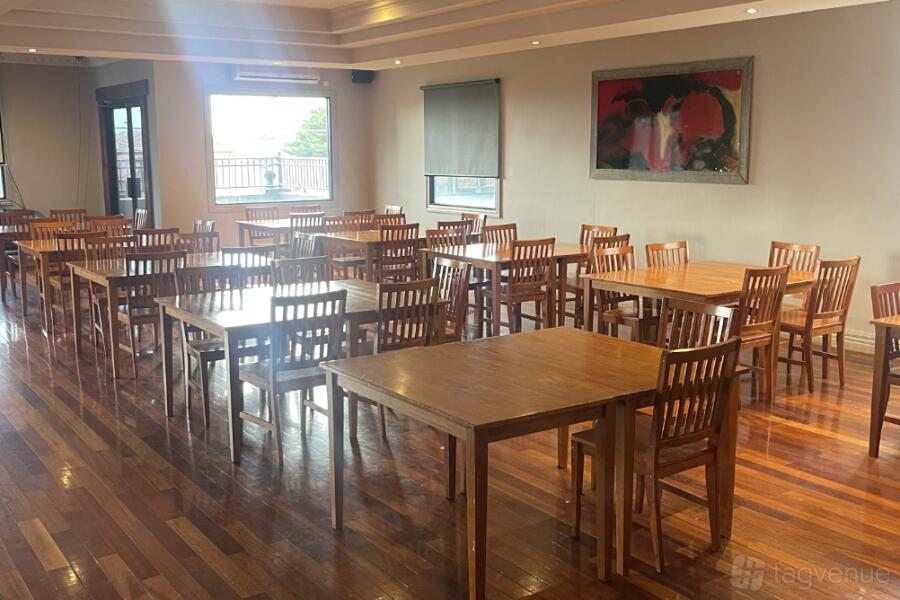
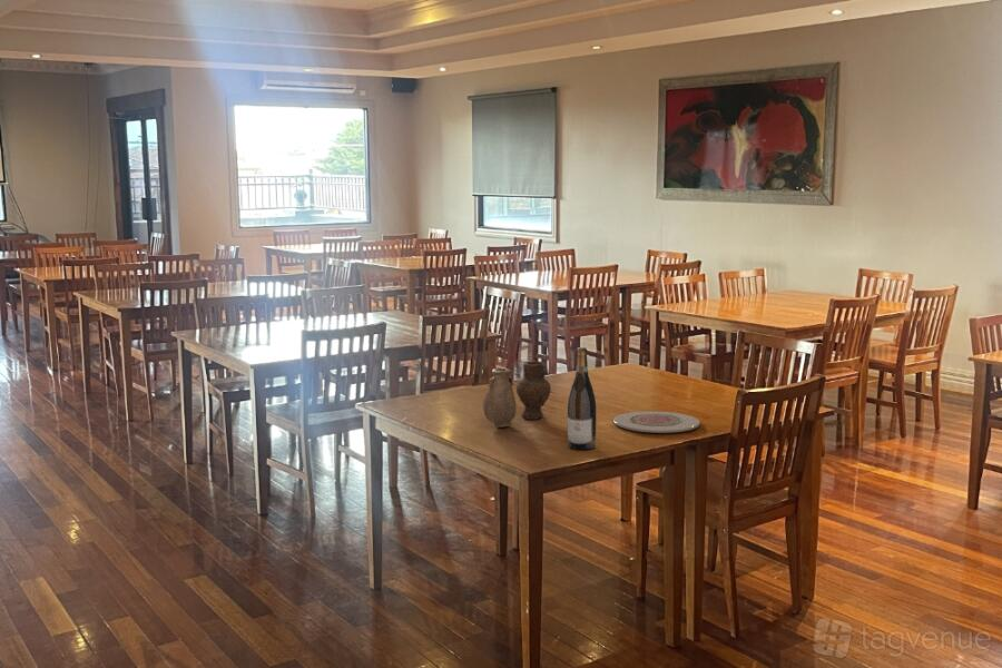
+ plate [612,410,700,434]
+ wine bottle [567,346,597,451]
+ vase [482,360,552,429]
